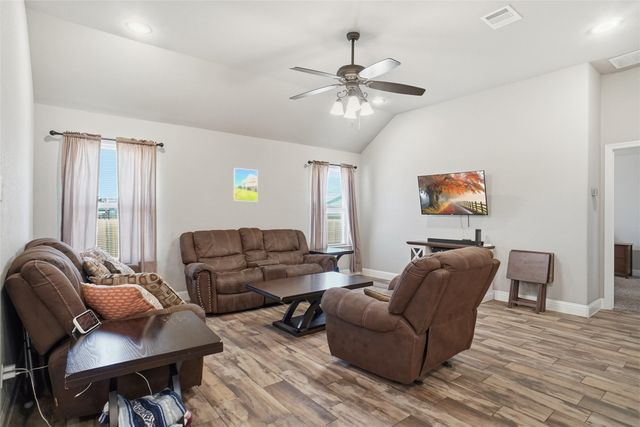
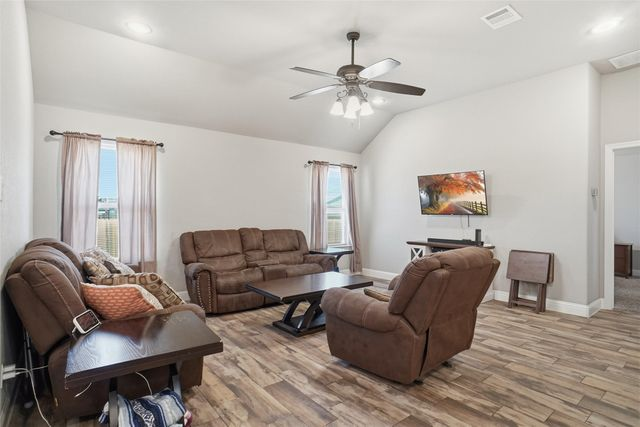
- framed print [232,167,259,203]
